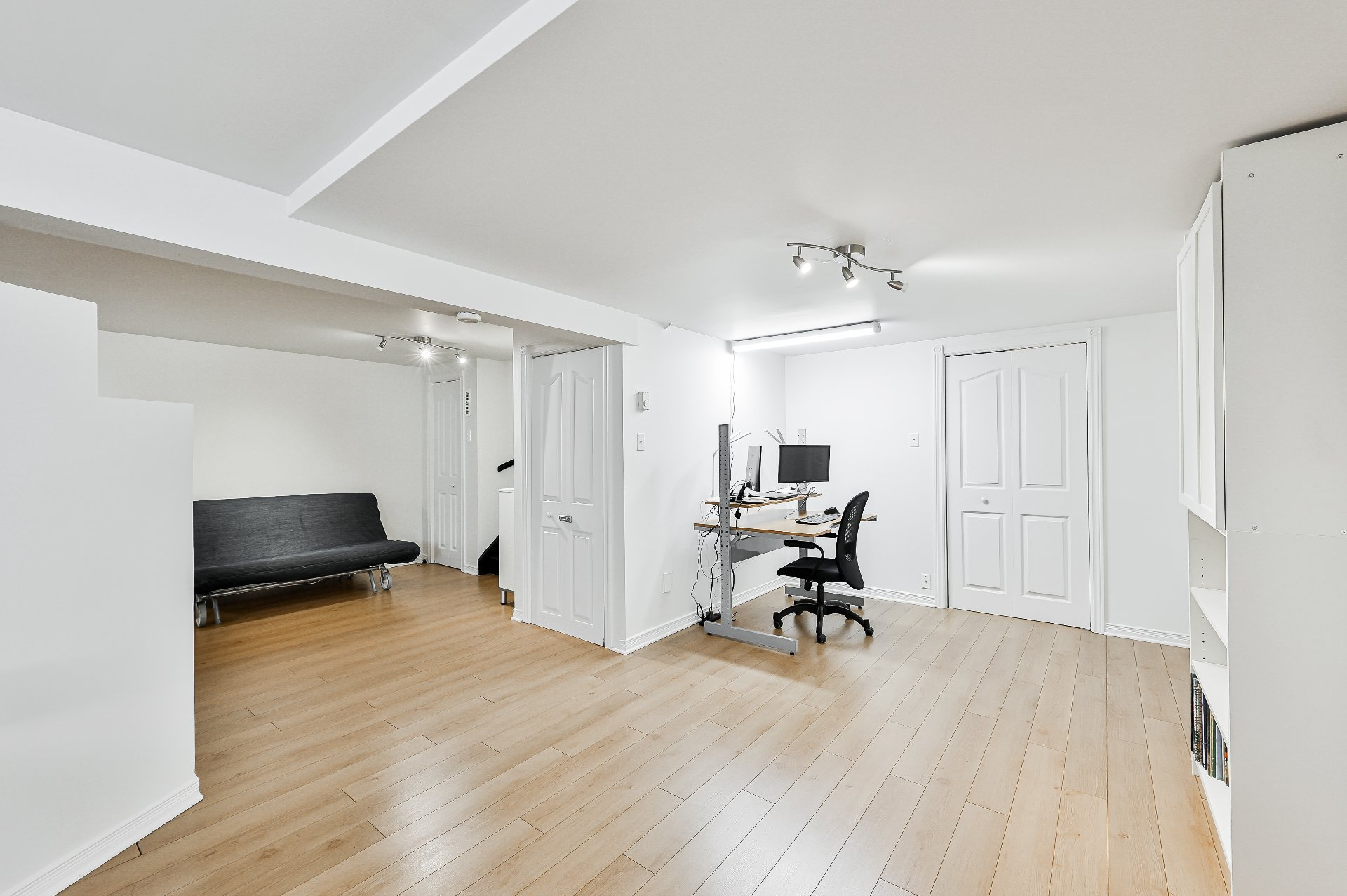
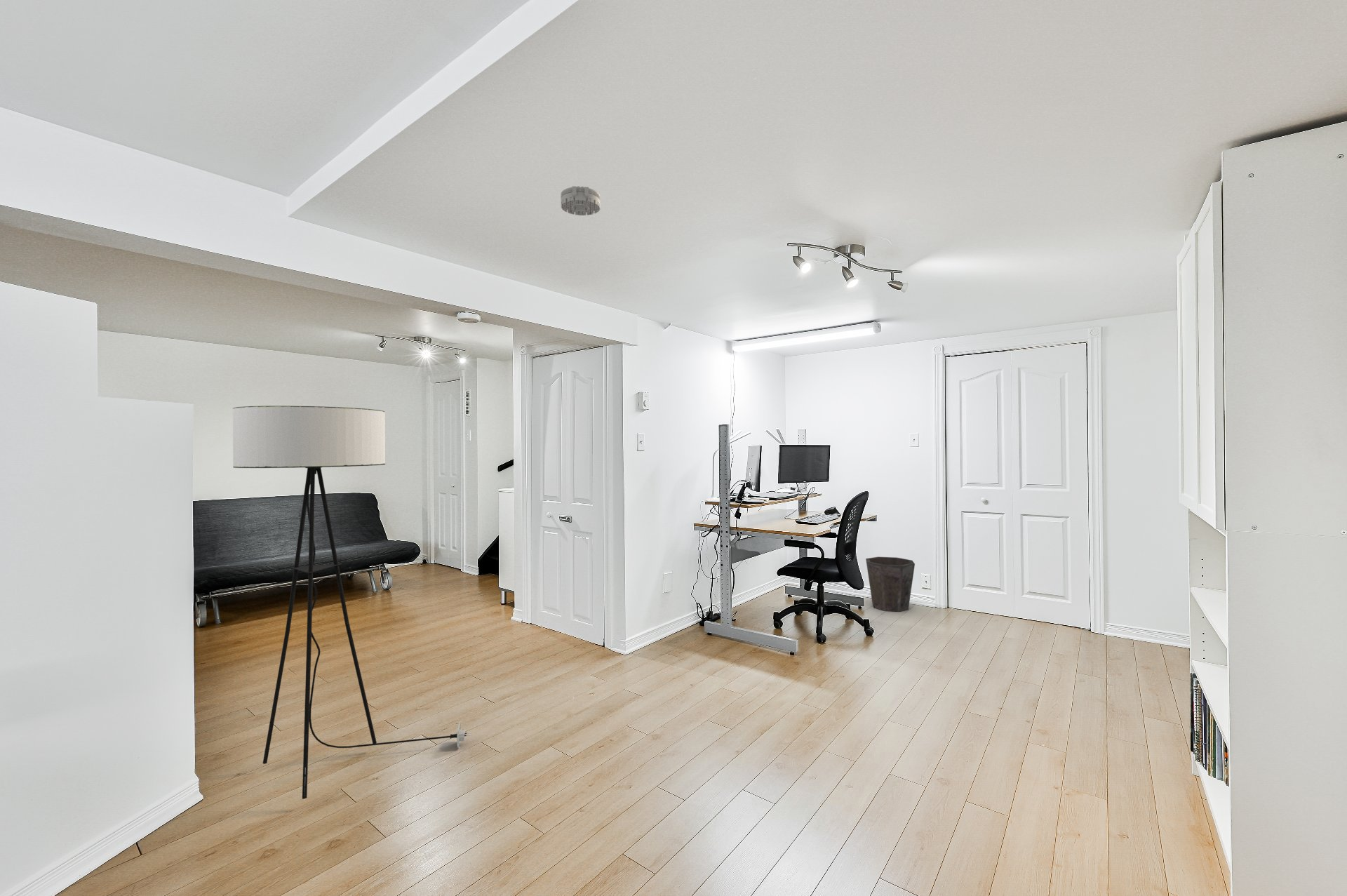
+ smoke detector [560,185,601,216]
+ floor lamp [232,405,472,800]
+ waste bin [865,556,916,613]
